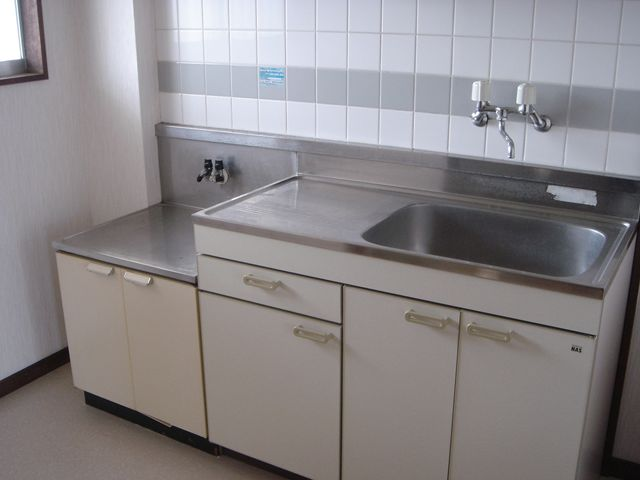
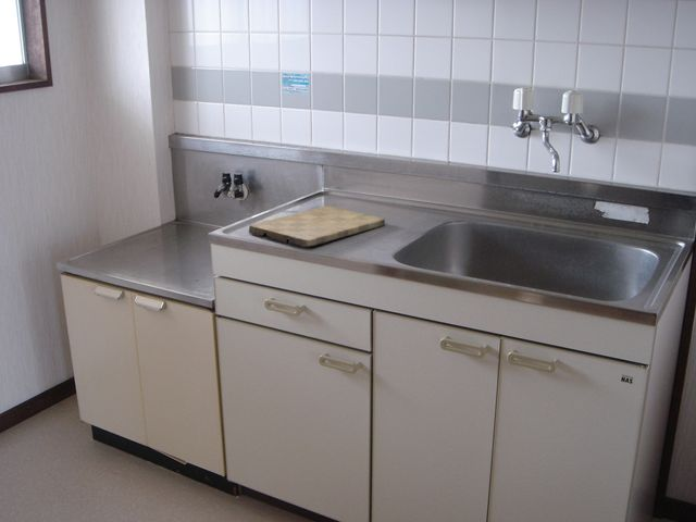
+ cutting board [248,206,386,248]
